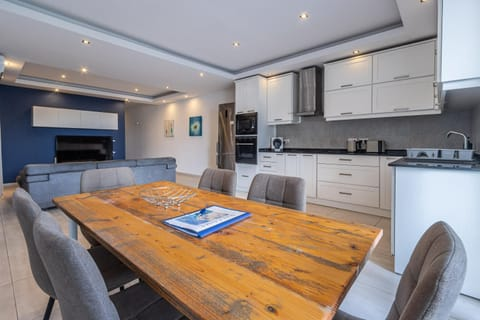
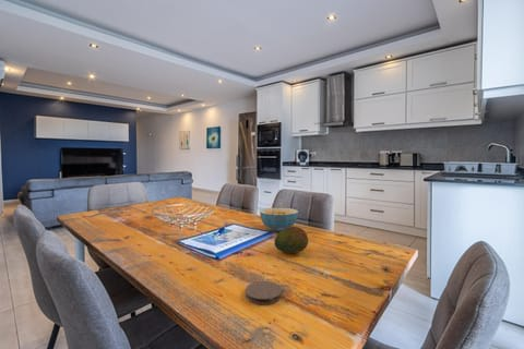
+ fruit [274,226,309,254]
+ cereal bowl [259,207,299,232]
+ coaster [245,280,283,305]
